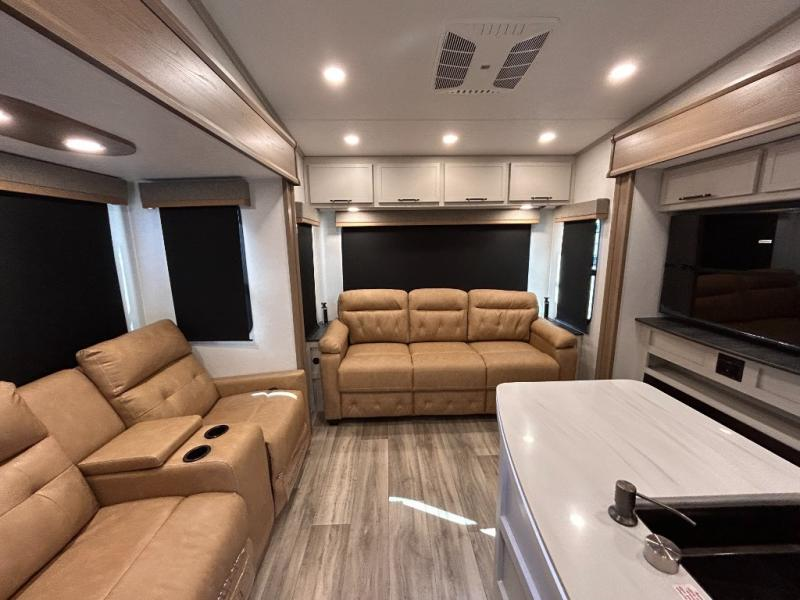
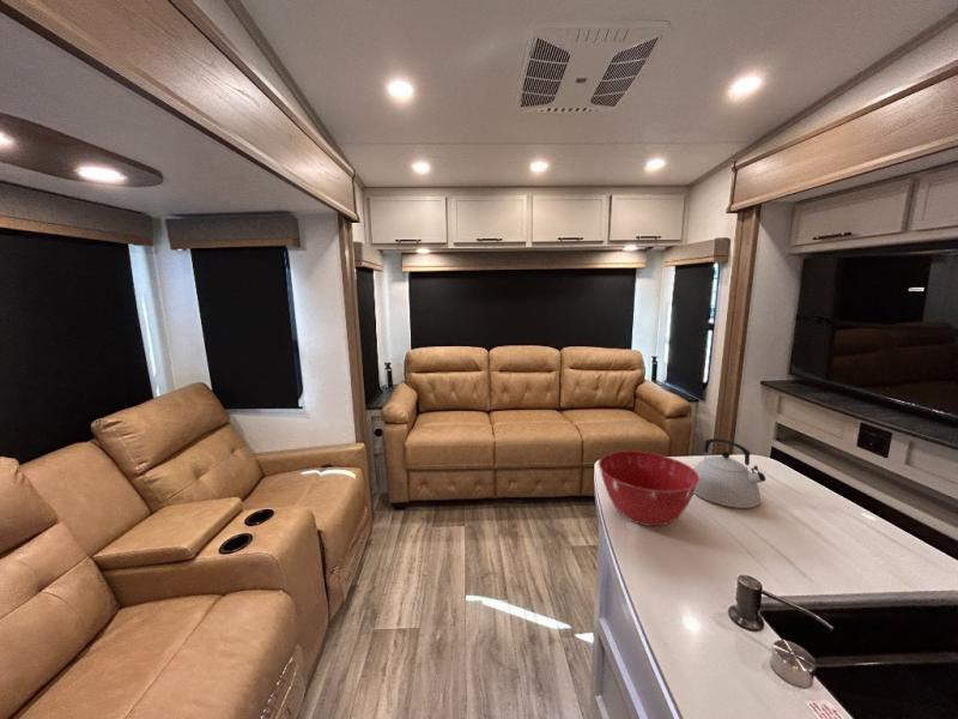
+ kettle [693,437,766,509]
+ mixing bowl [598,449,699,527]
